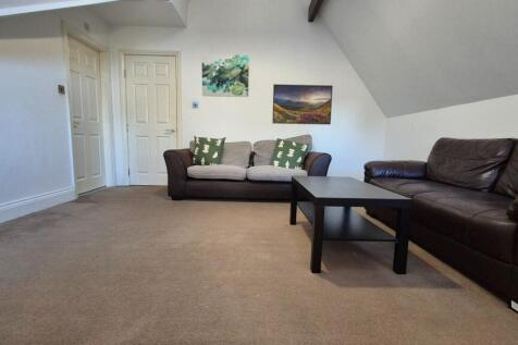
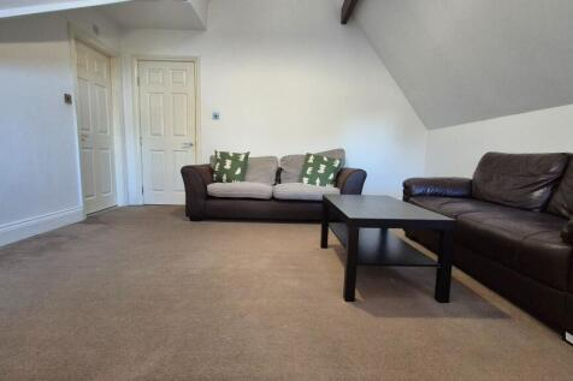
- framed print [271,83,334,125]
- wall art [200,53,250,98]
